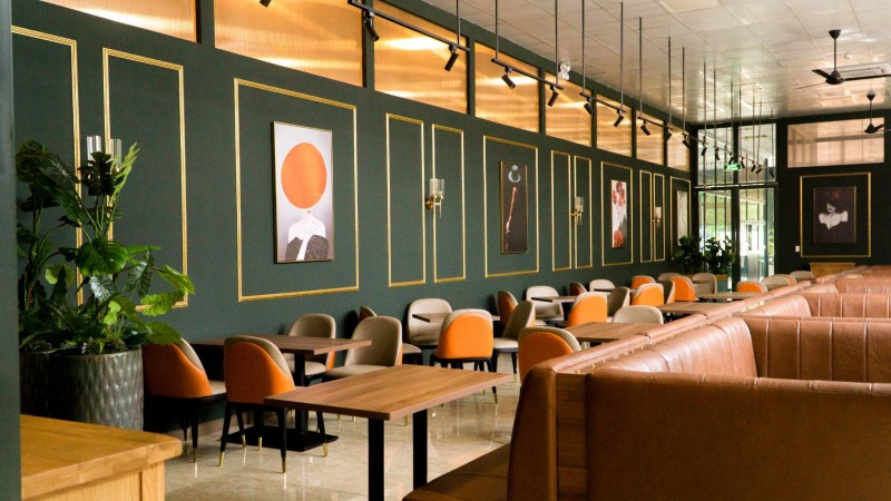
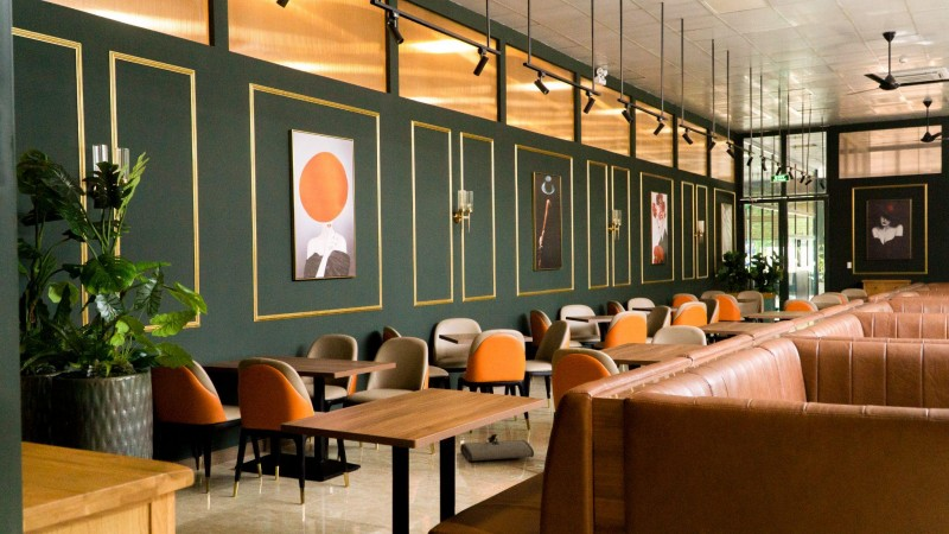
+ tool roll [459,433,535,463]
